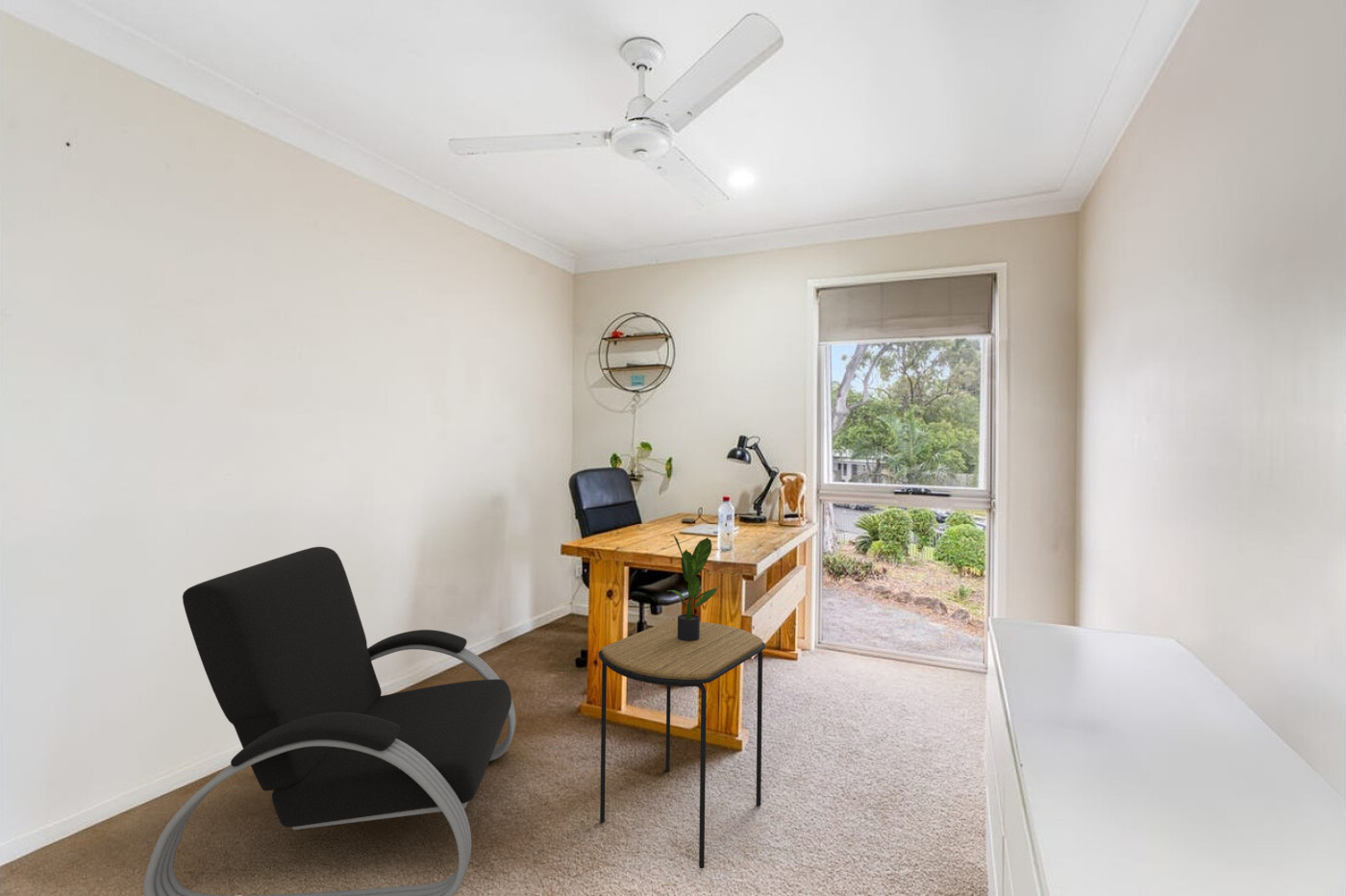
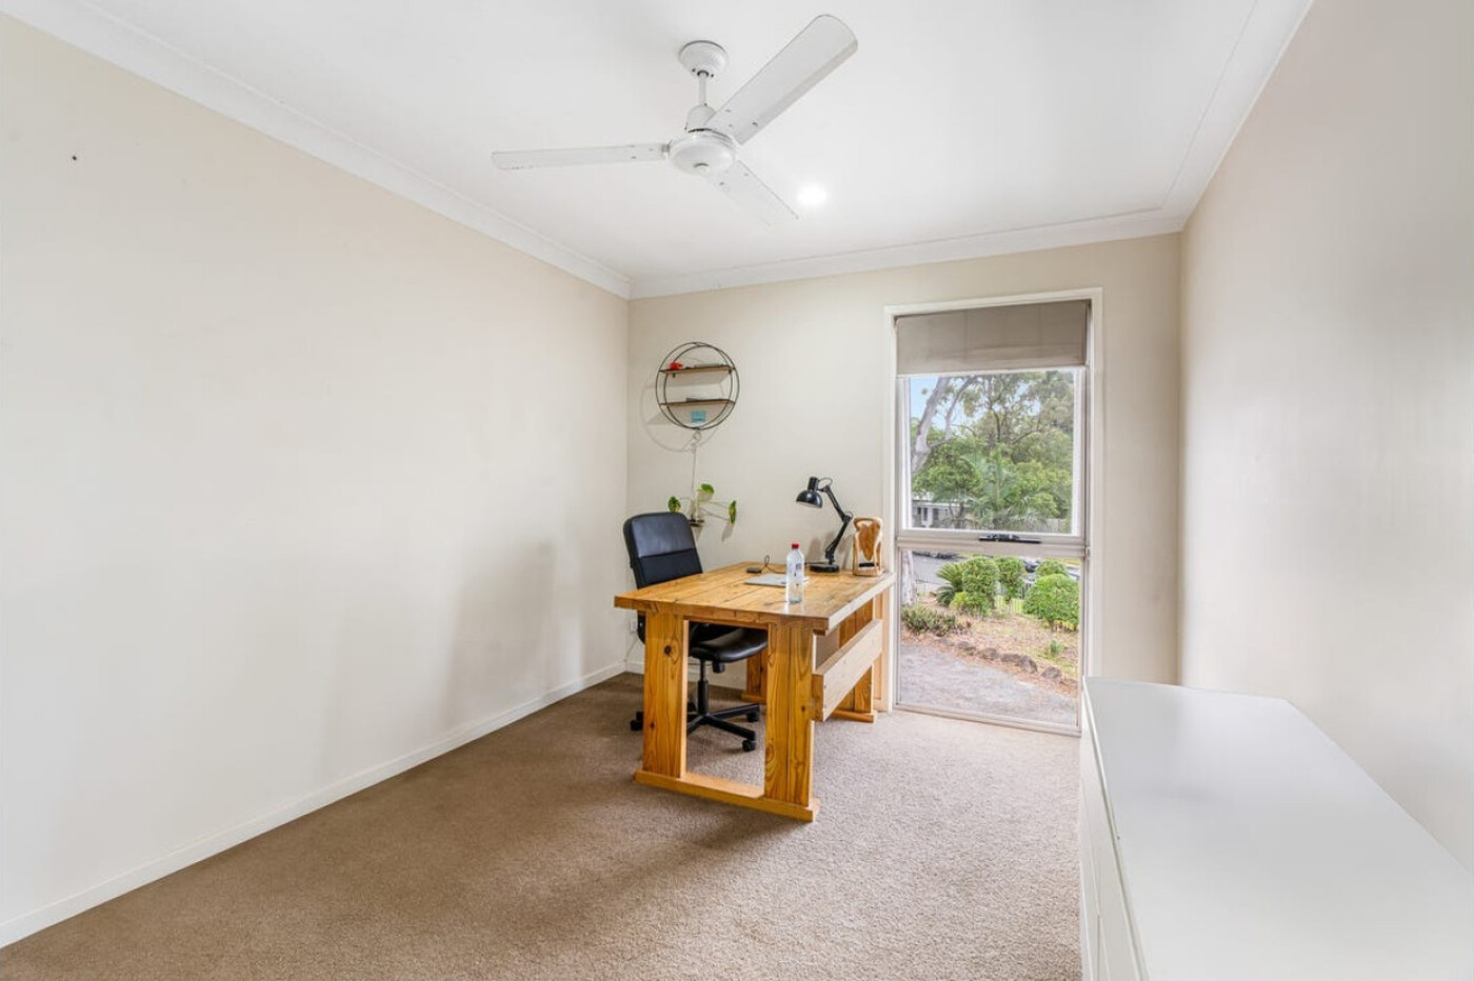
- armchair [143,546,516,896]
- potted plant [666,534,725,641]
- side table [597,620,766,869]
